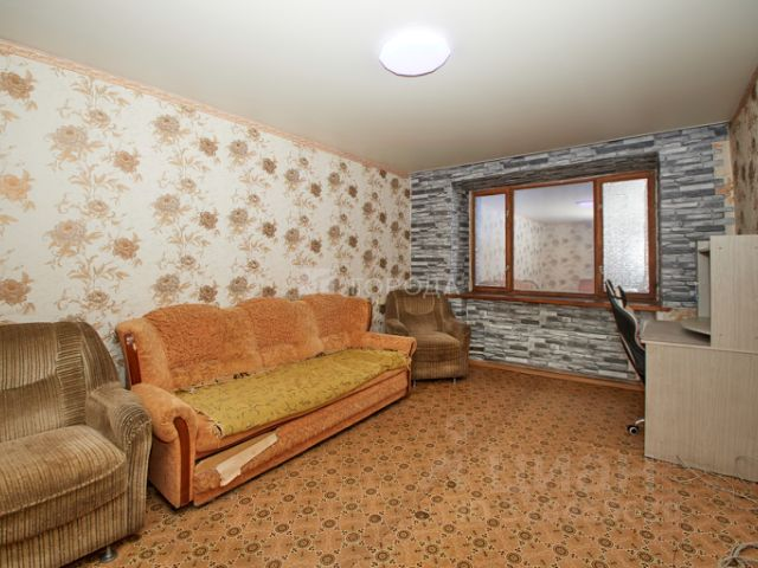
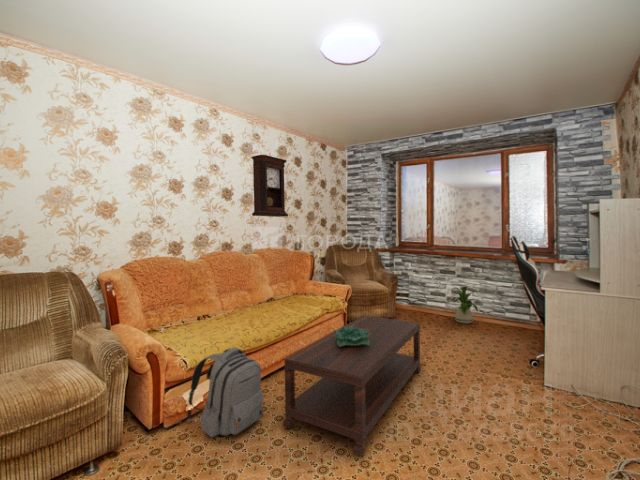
+ pendulum clock [250,154,289,218]
+ house plant [449,285,483,324]
+ decorative bowl [332,325,370,347]
+ backpack [186,346,265,439]
+ coffee table [282,315,422,457]
